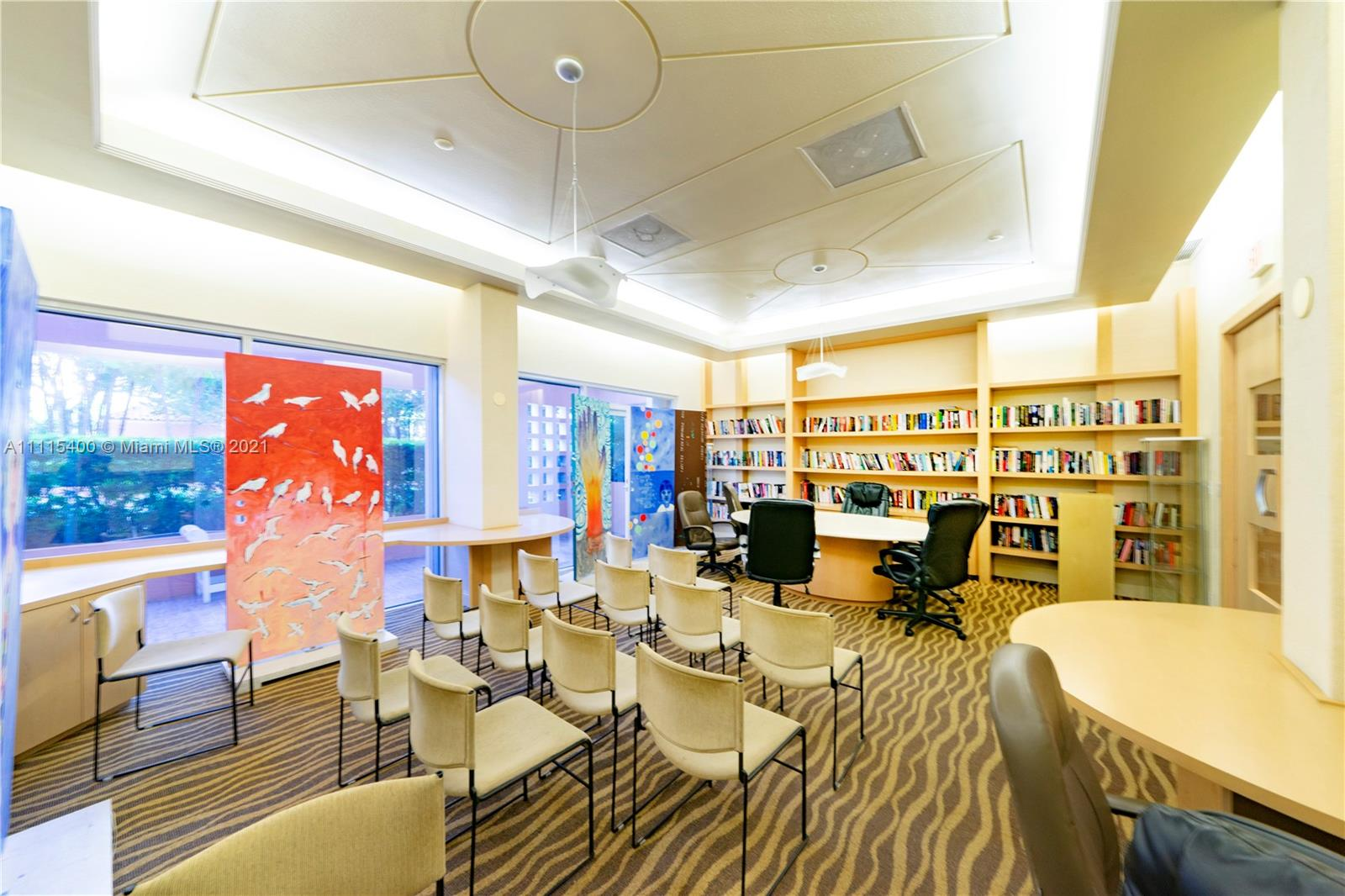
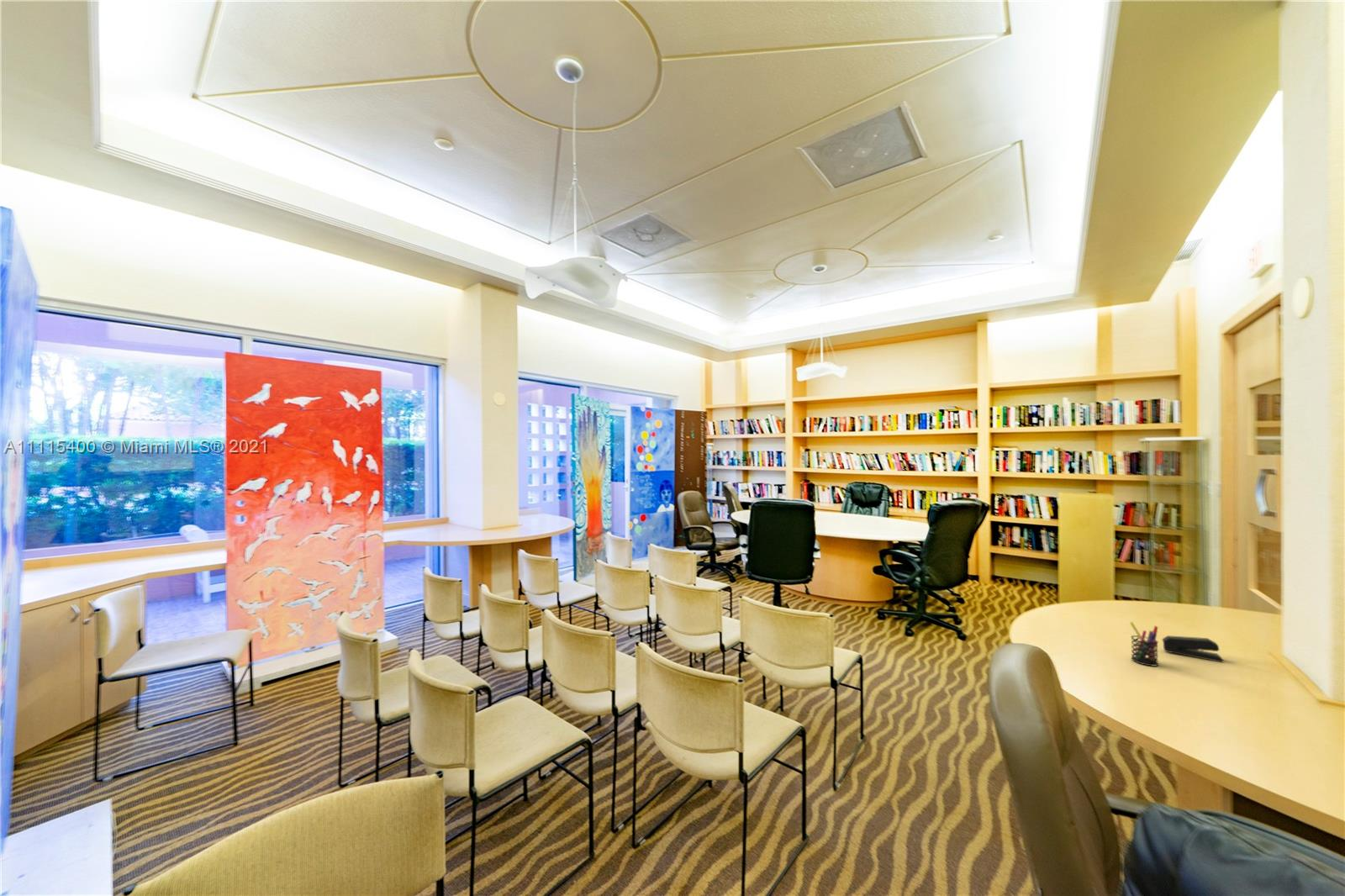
+ pen holder [1129,621,1159,667]
+ stapler [1161,635,1224,663]
